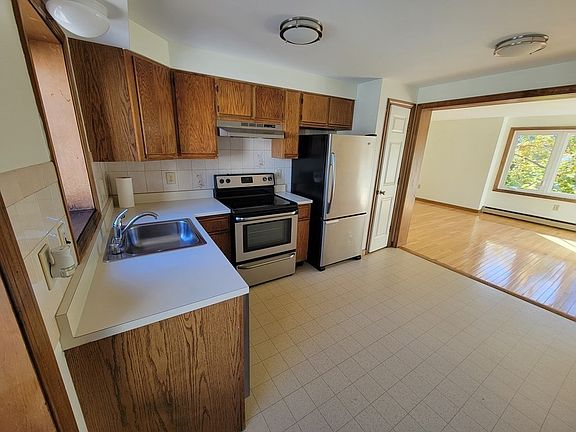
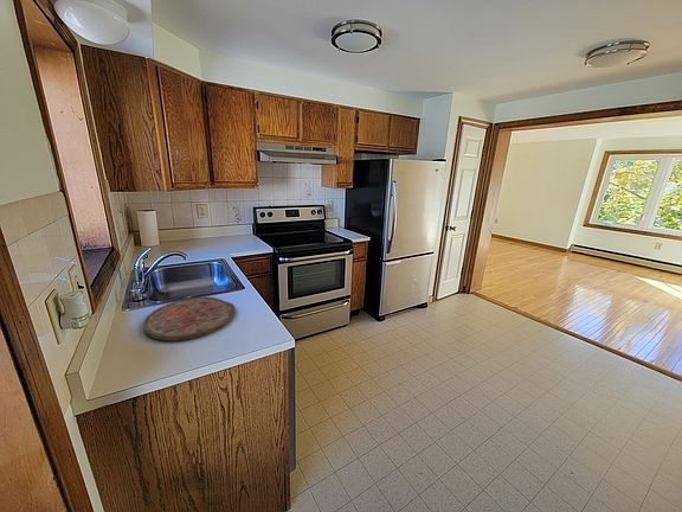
+ cutting board [142,296,237,341]
